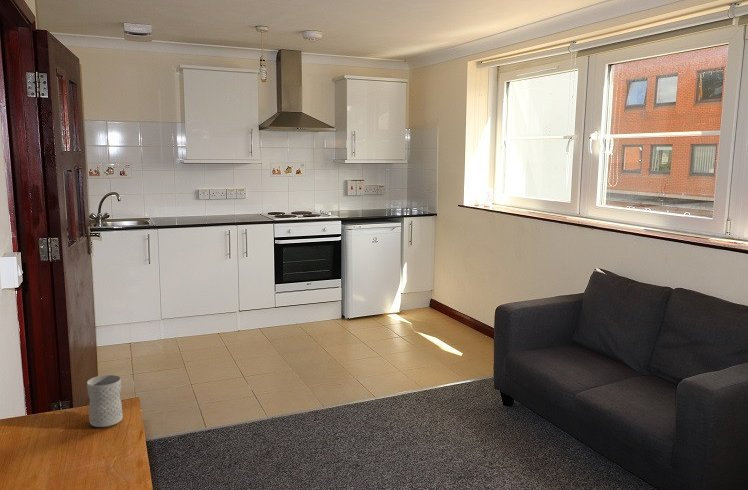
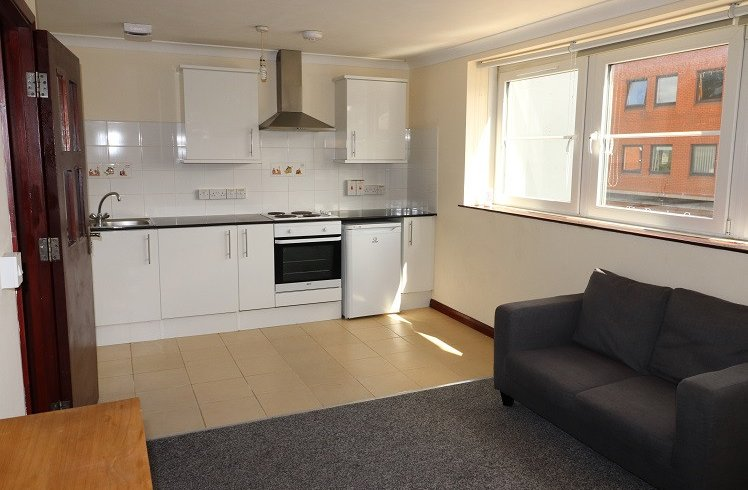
- mug [86,374,124,428]
